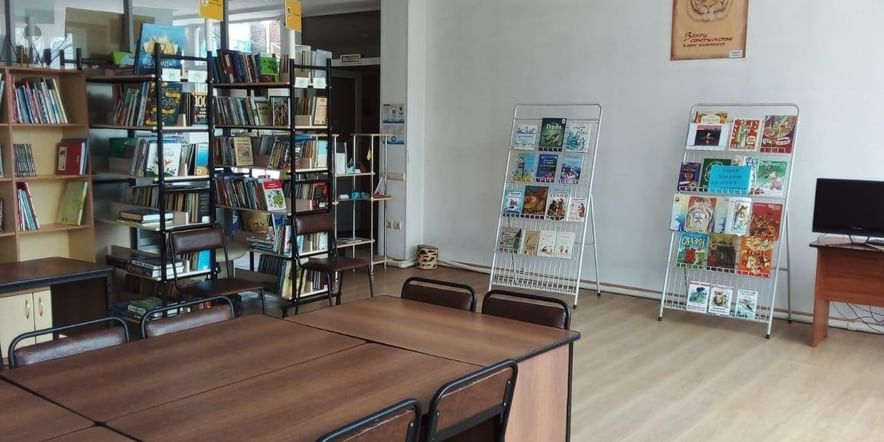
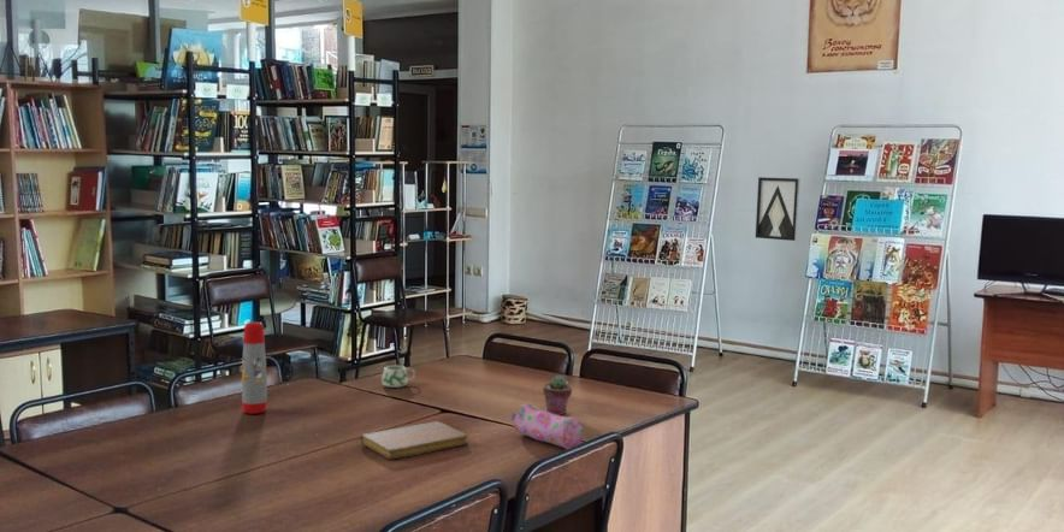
+ pencil case [509,403,585,450]
+ notebook [360,420,469,461]
+ potted succulent [542,374,573,416]
+ wall art [755,176,800,242]
+ water bottle [241,320,268,415]
+ mug [380,365,416,389]
